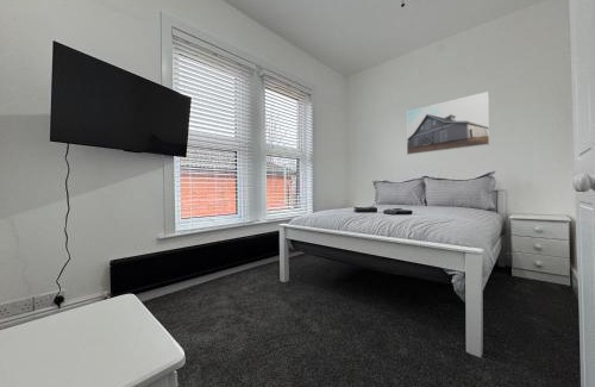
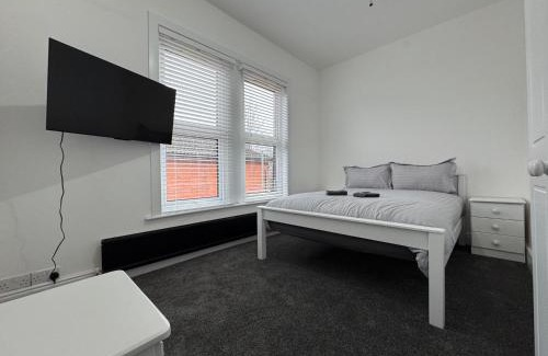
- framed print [406,90,490,156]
